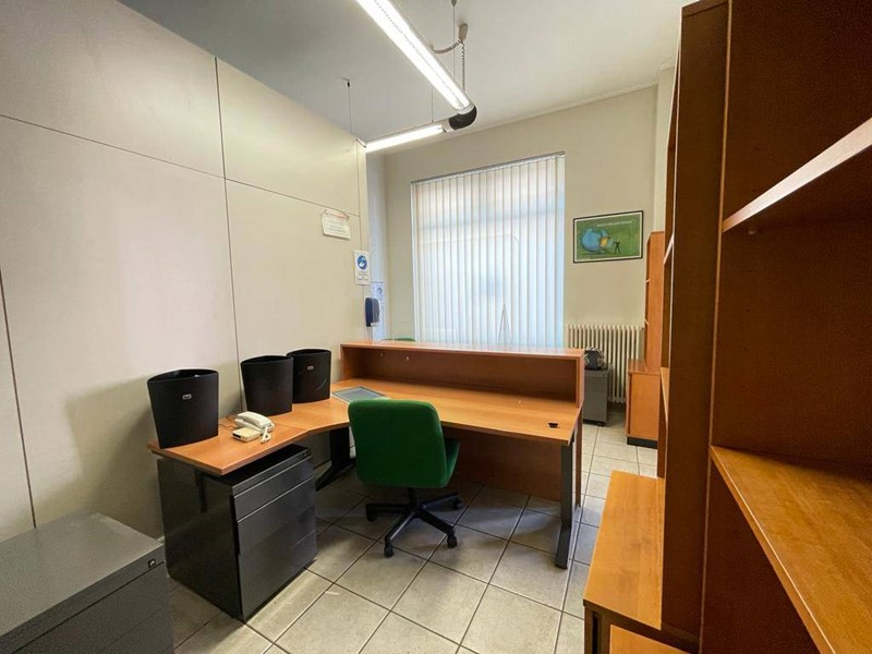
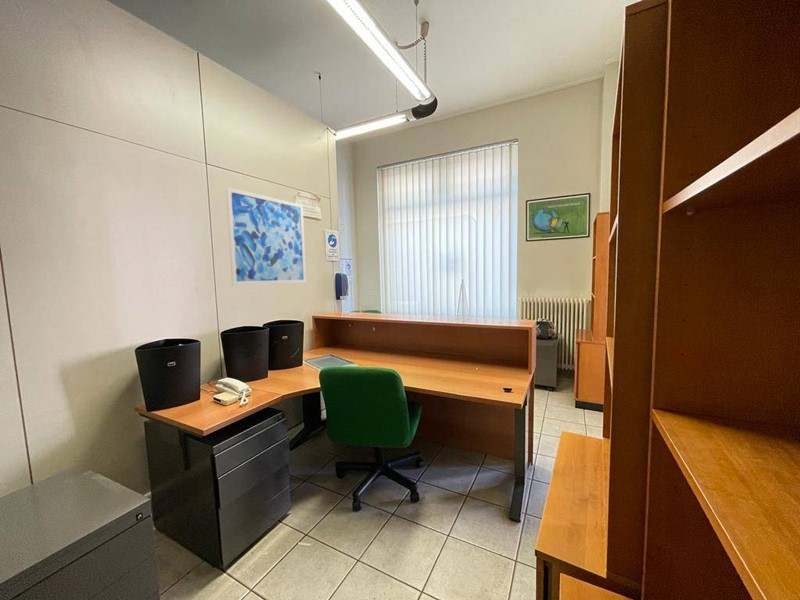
+ wall art [225,186,307,286]
